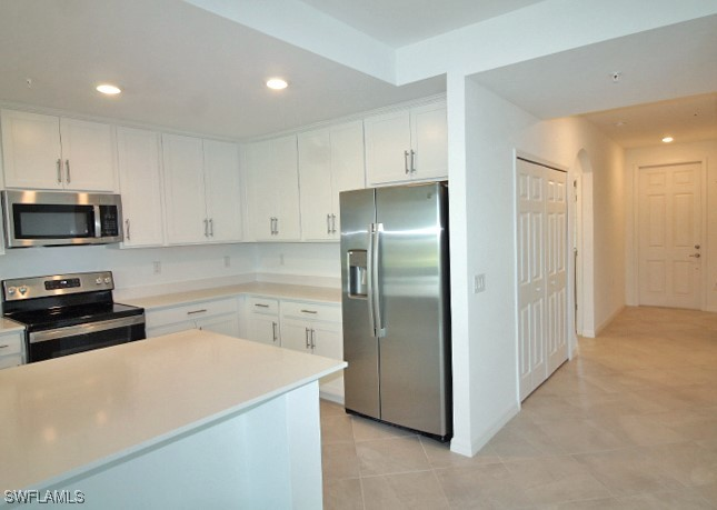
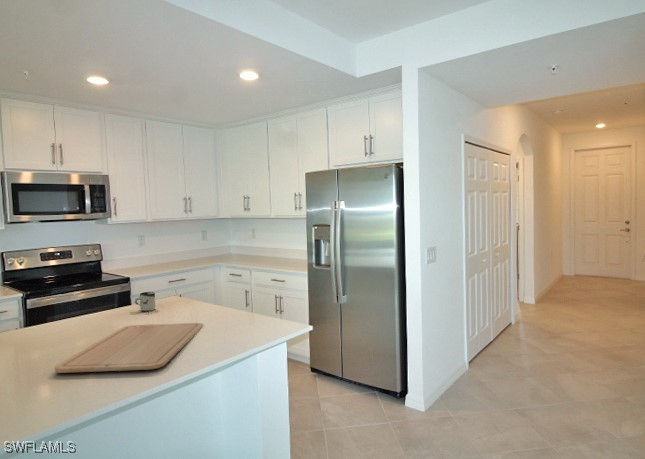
+ chopping board [54,322,204,374]
+ cup [134,291,156,312]
